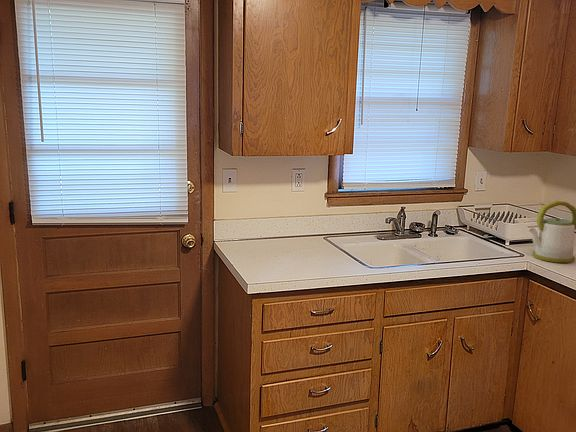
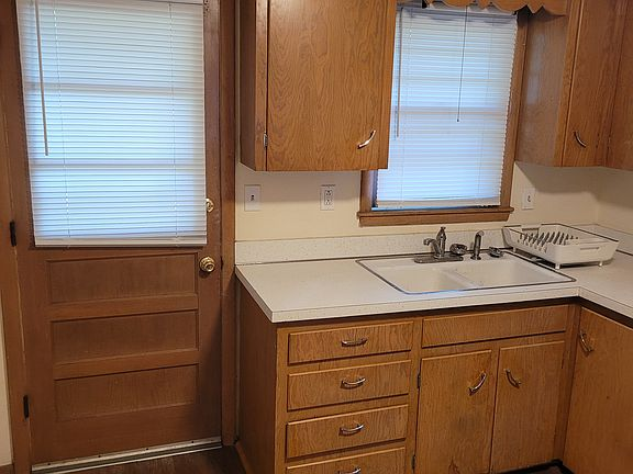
- kettle [528,200,576,264]
